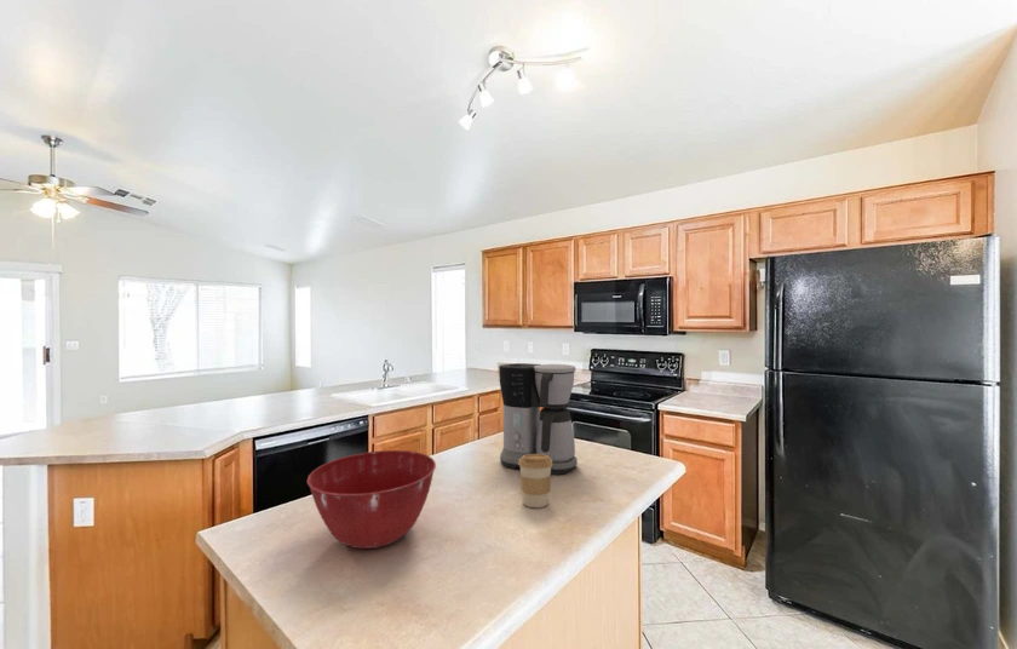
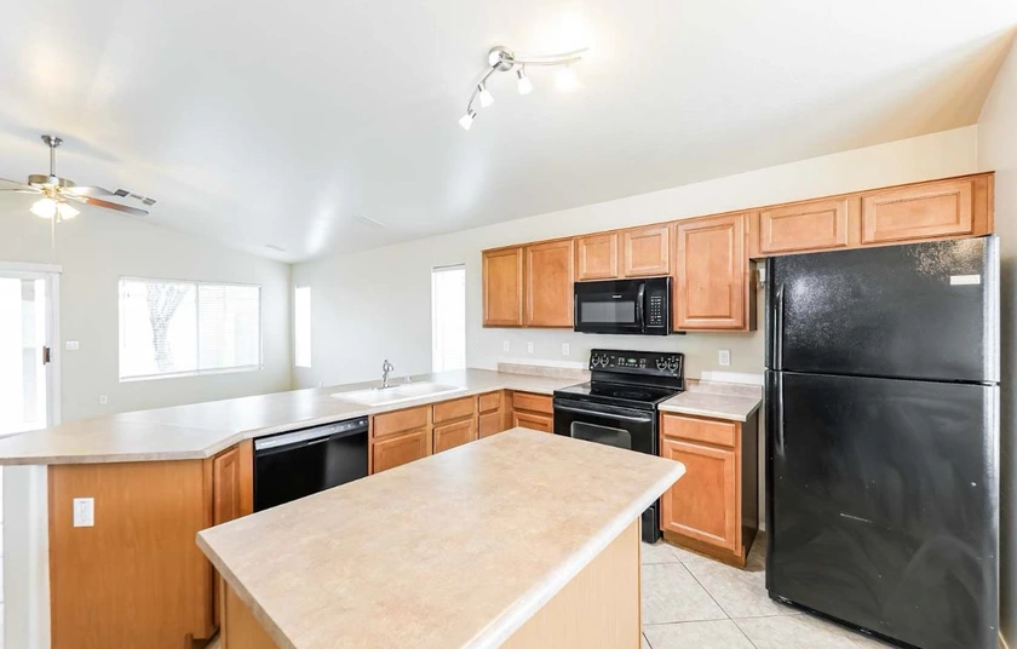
- coffee maker [498,362,579,476]
- coffee cup [518,454,552,509]
- mixing bowl [306,449,437,550]
